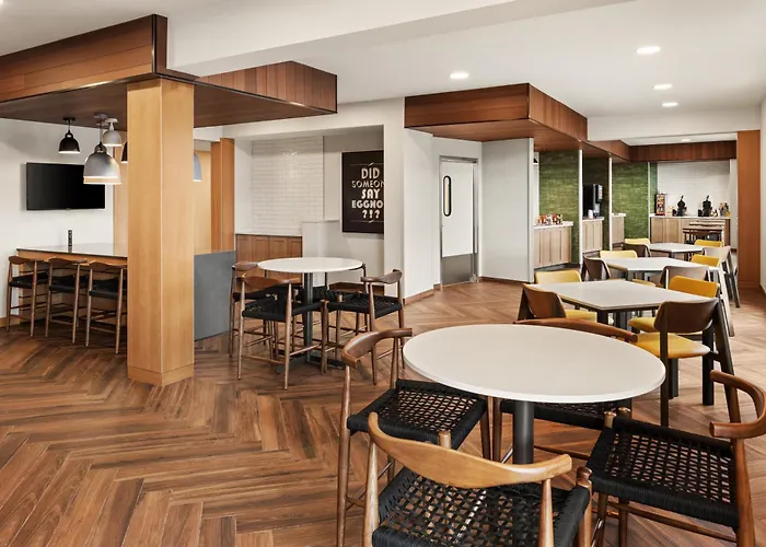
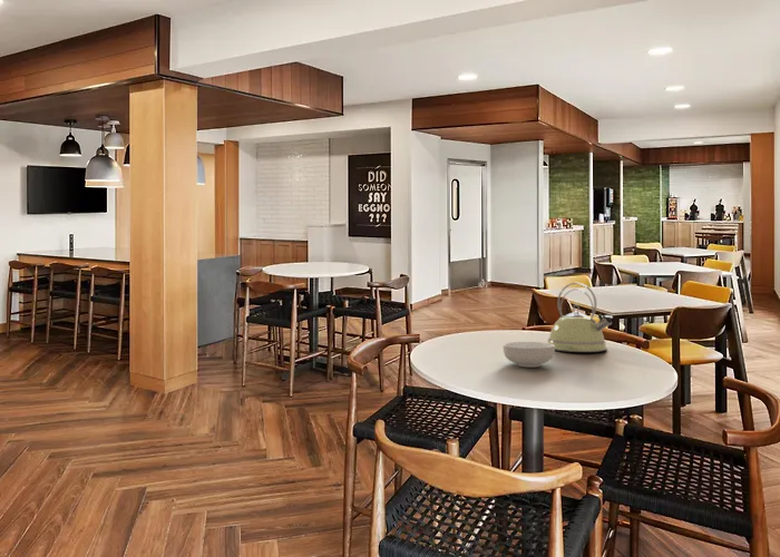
+ kettle [546,282,614,353]
+ cereal bowl [503,341,556,369]
